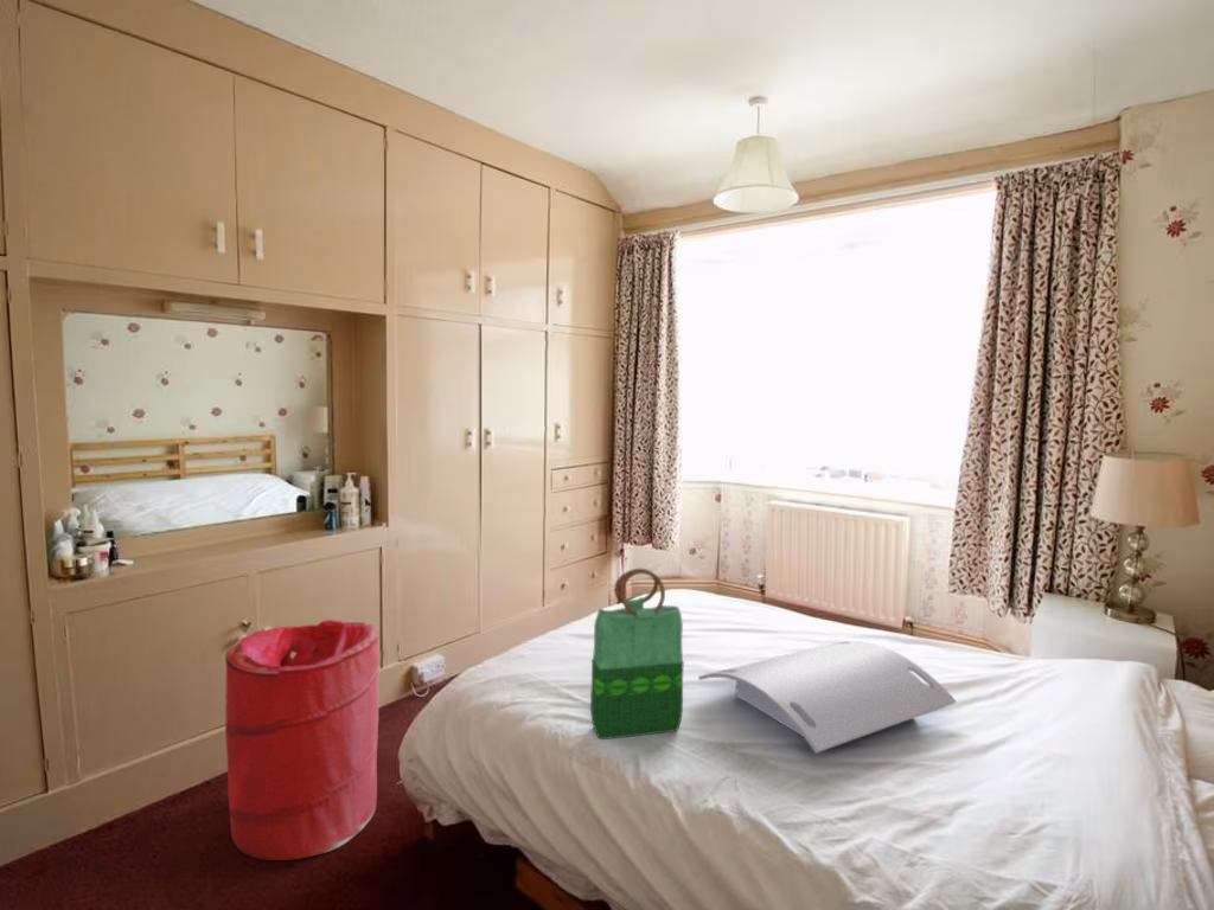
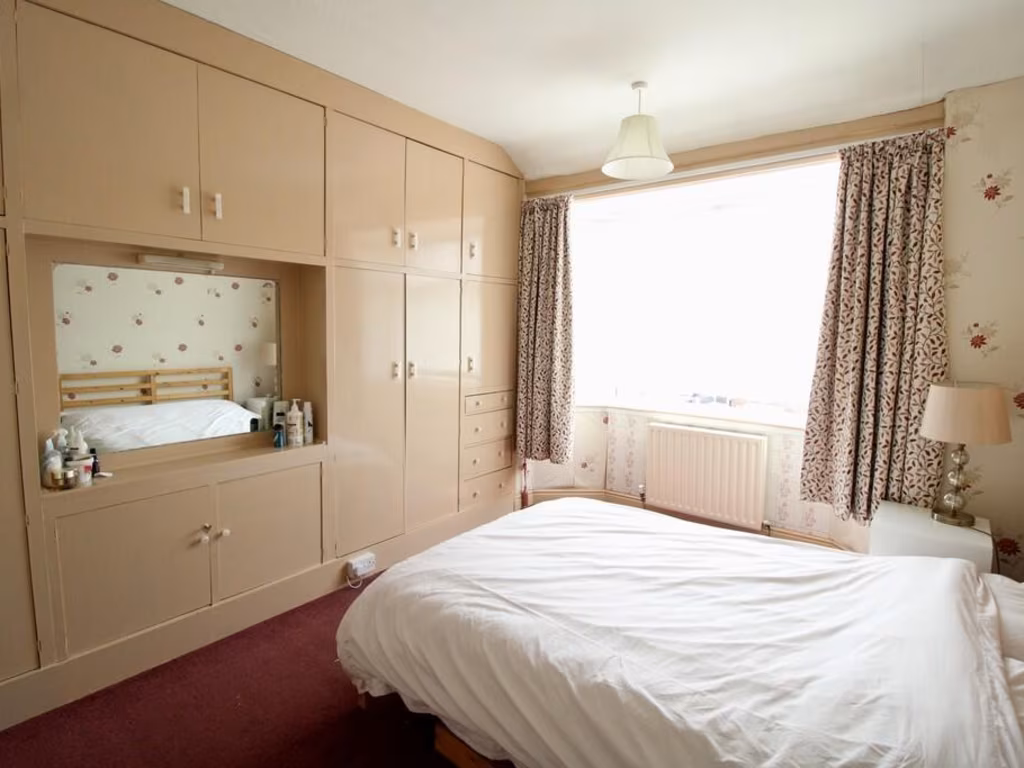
- laundry hamper [224,619,381,861]
- serving tray [697,640,958,755]
- tote bag [589,568,685,741]
